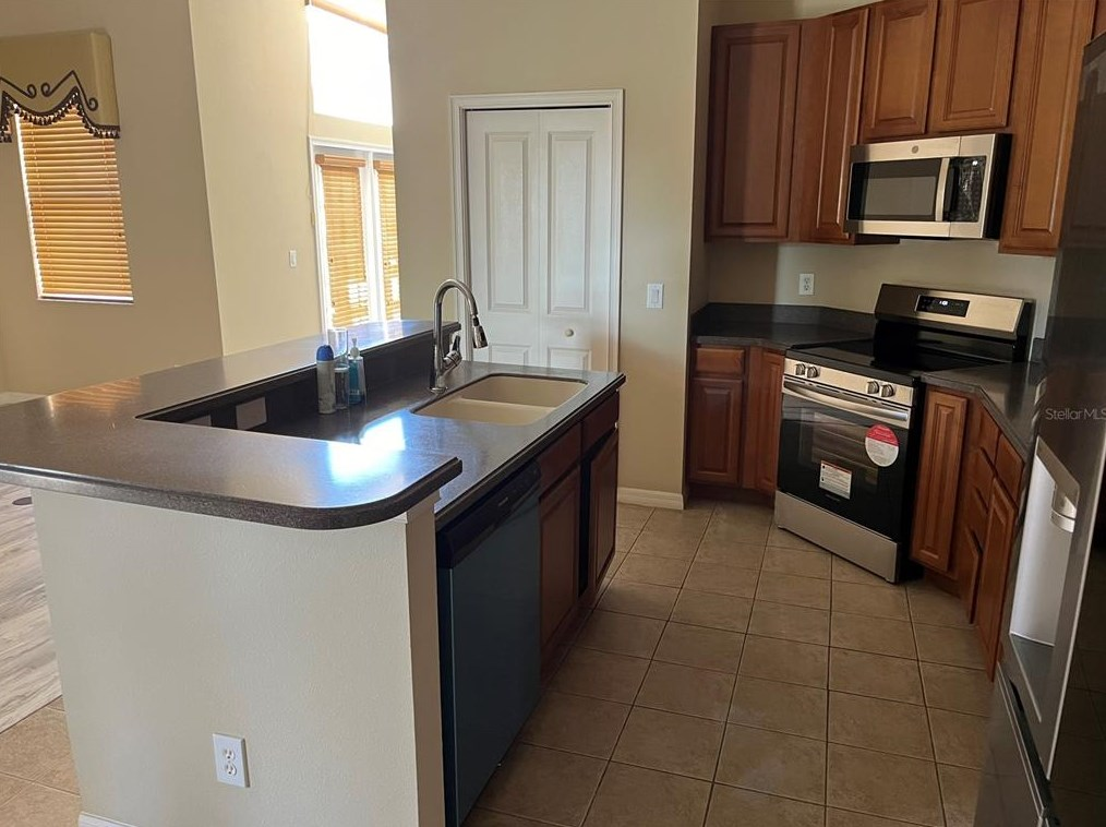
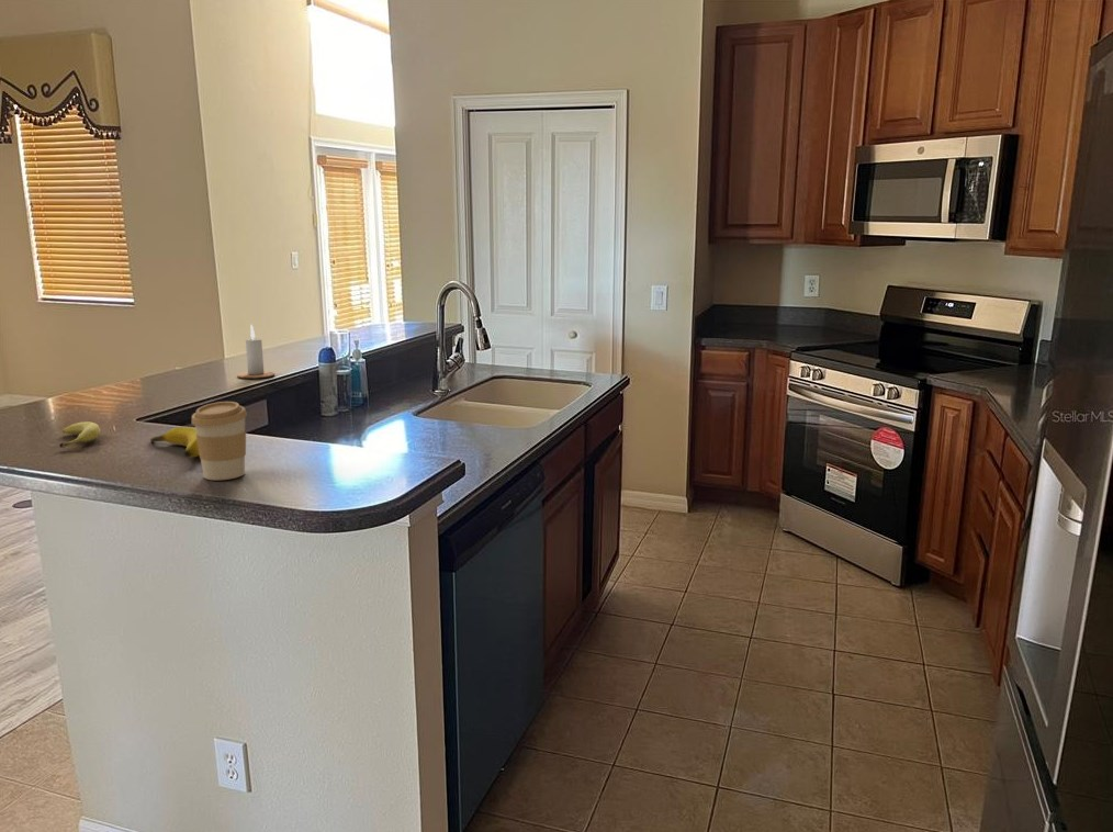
+ candle [236,324,276,380]
+ coffee cup [191,401,248,481]
+ banana [149,426,200,459]
+ fruit [58,420,101,449]
